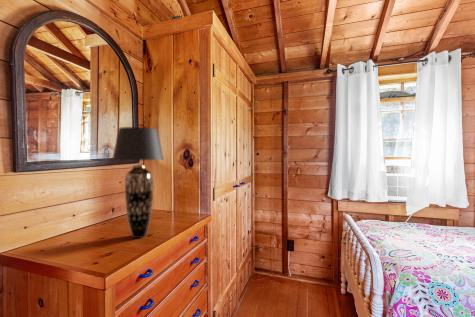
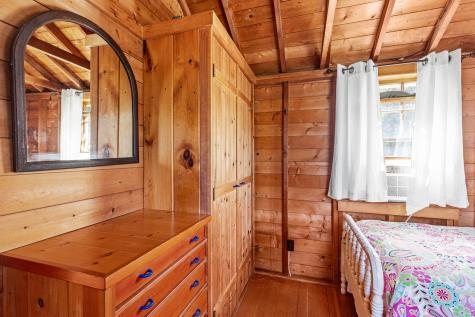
- table lamp [111,126,165,239]
